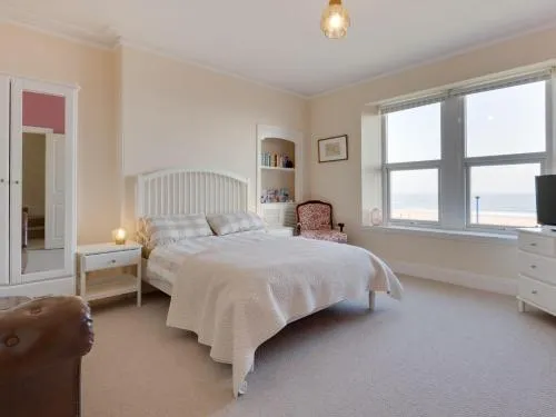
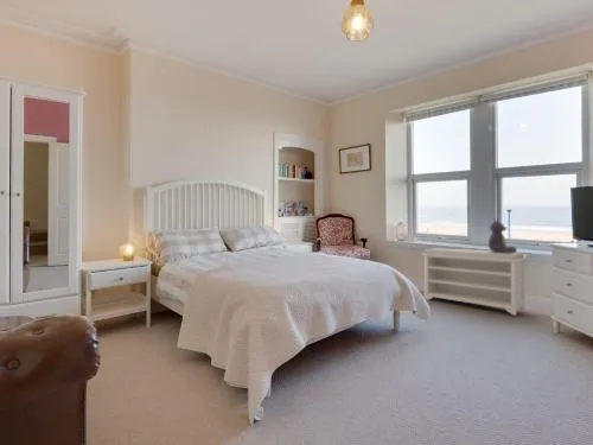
+ bench [420,247,530,317]
+ stuffed bear [487,217,518,253]
